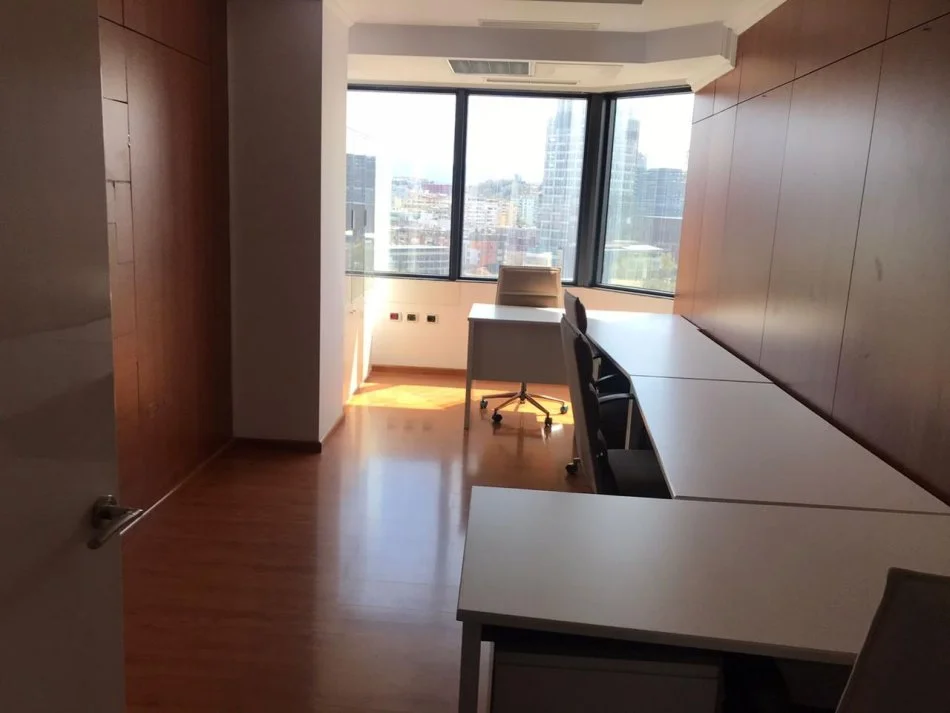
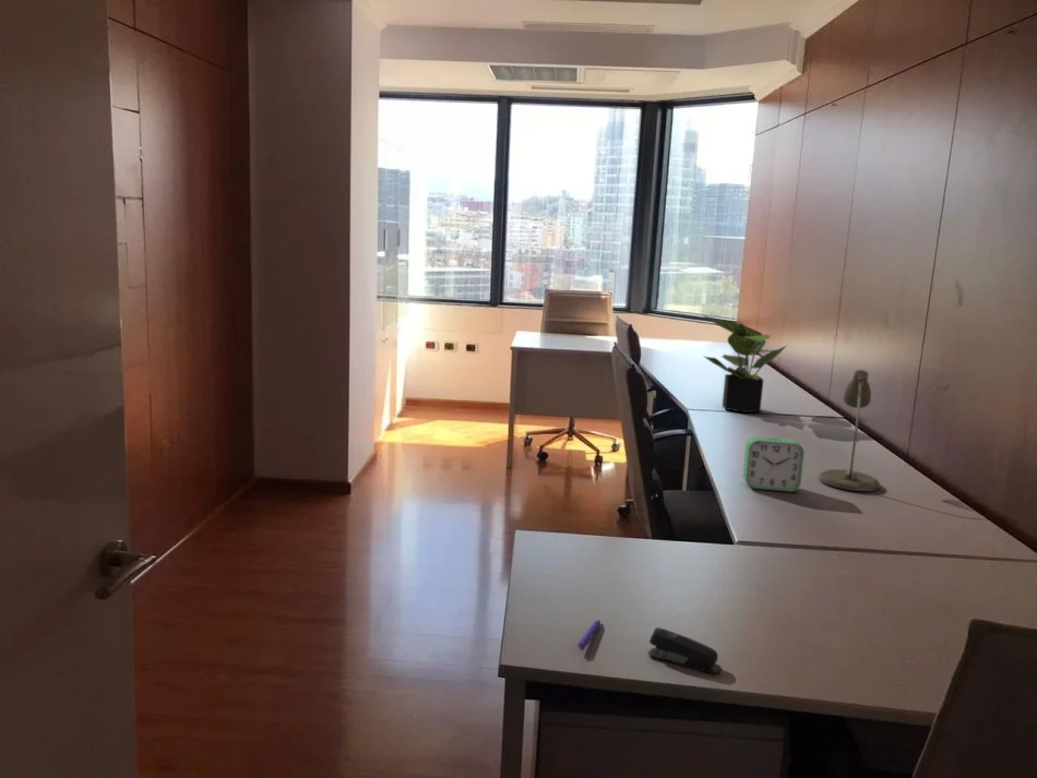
+ stapler [647,626,723,674]
+ desk lamp [818,369,881,492]
+ alarm clock [742,435,806,492]
+ potted plant [702,314,788,414]
+ pen [576,619,601,651]
